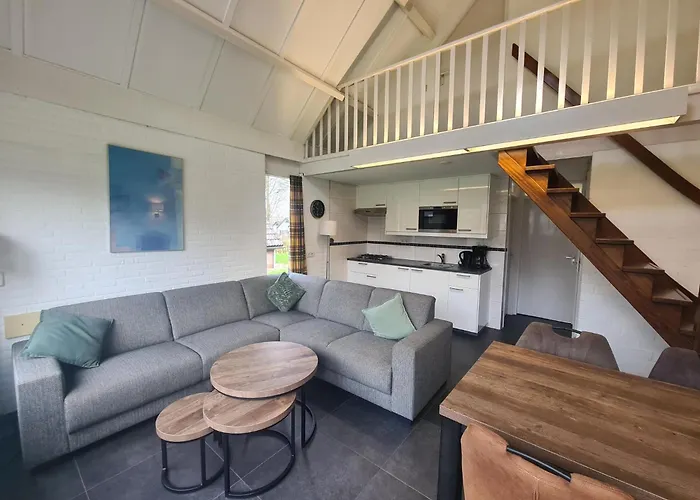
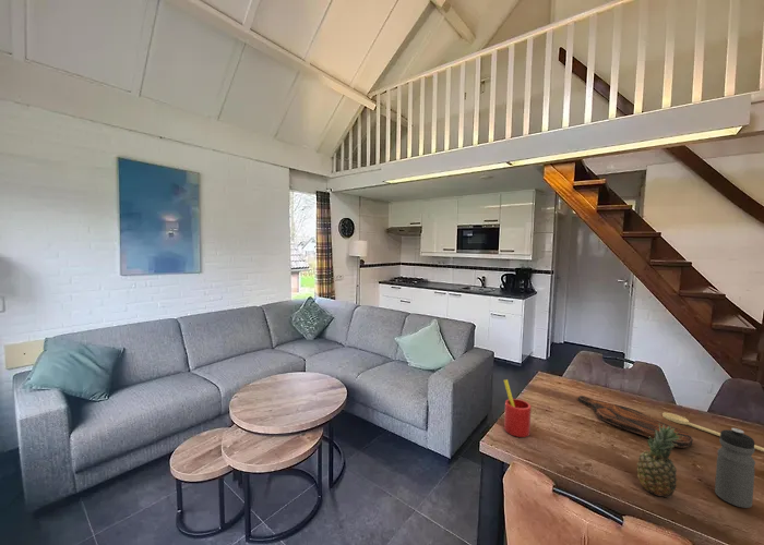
+ fruit [636,424,683,499]
+ straw [503,378,533,438]
+ cutting board [577,395,694,449]
+ spoon [661,411,764,452]
+ water bottle [714,427,756,509]
